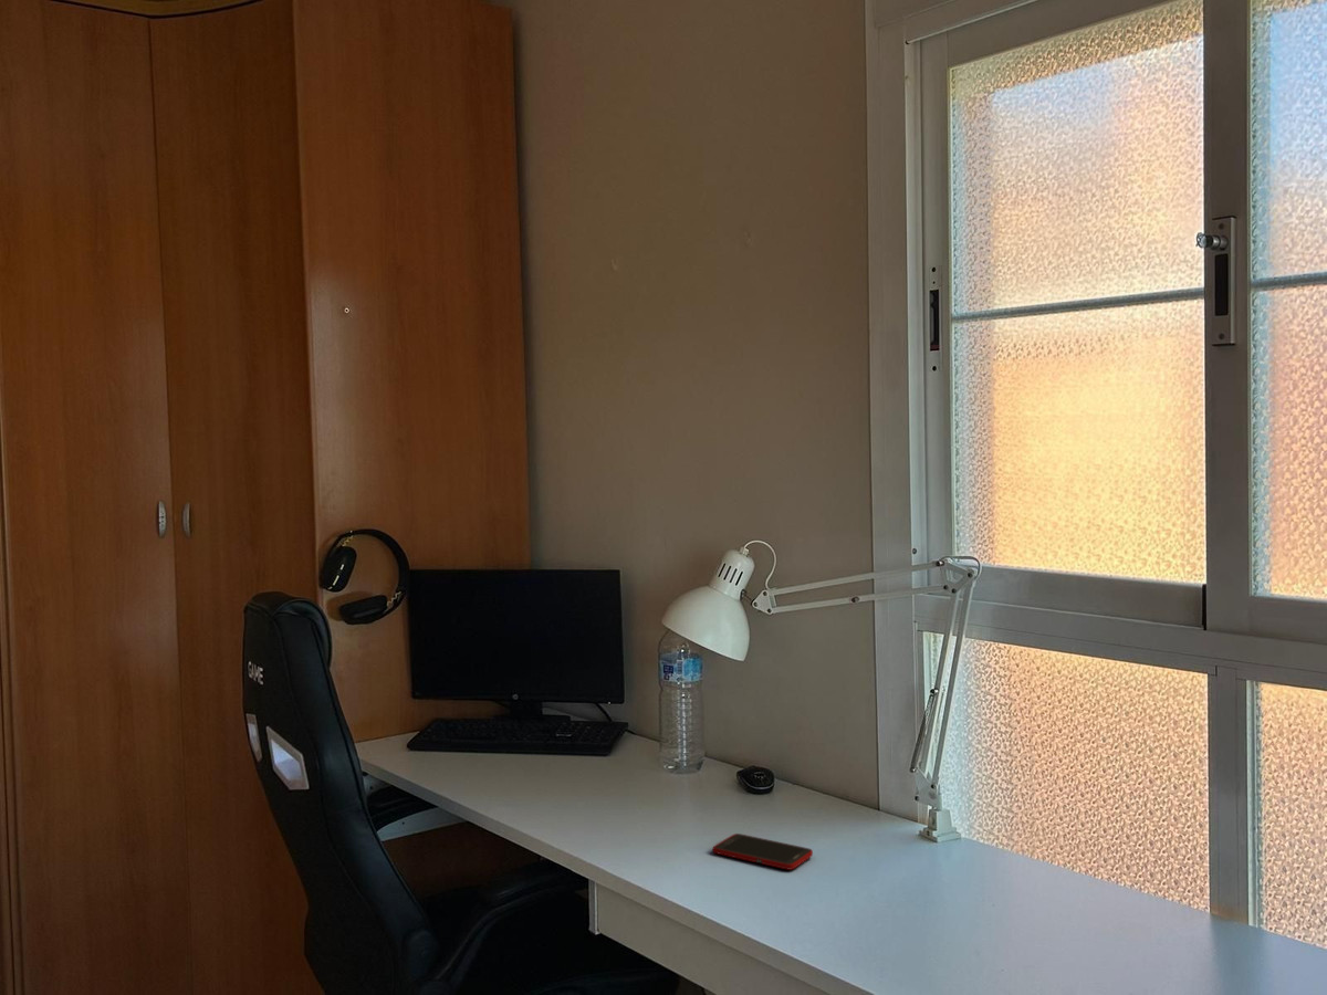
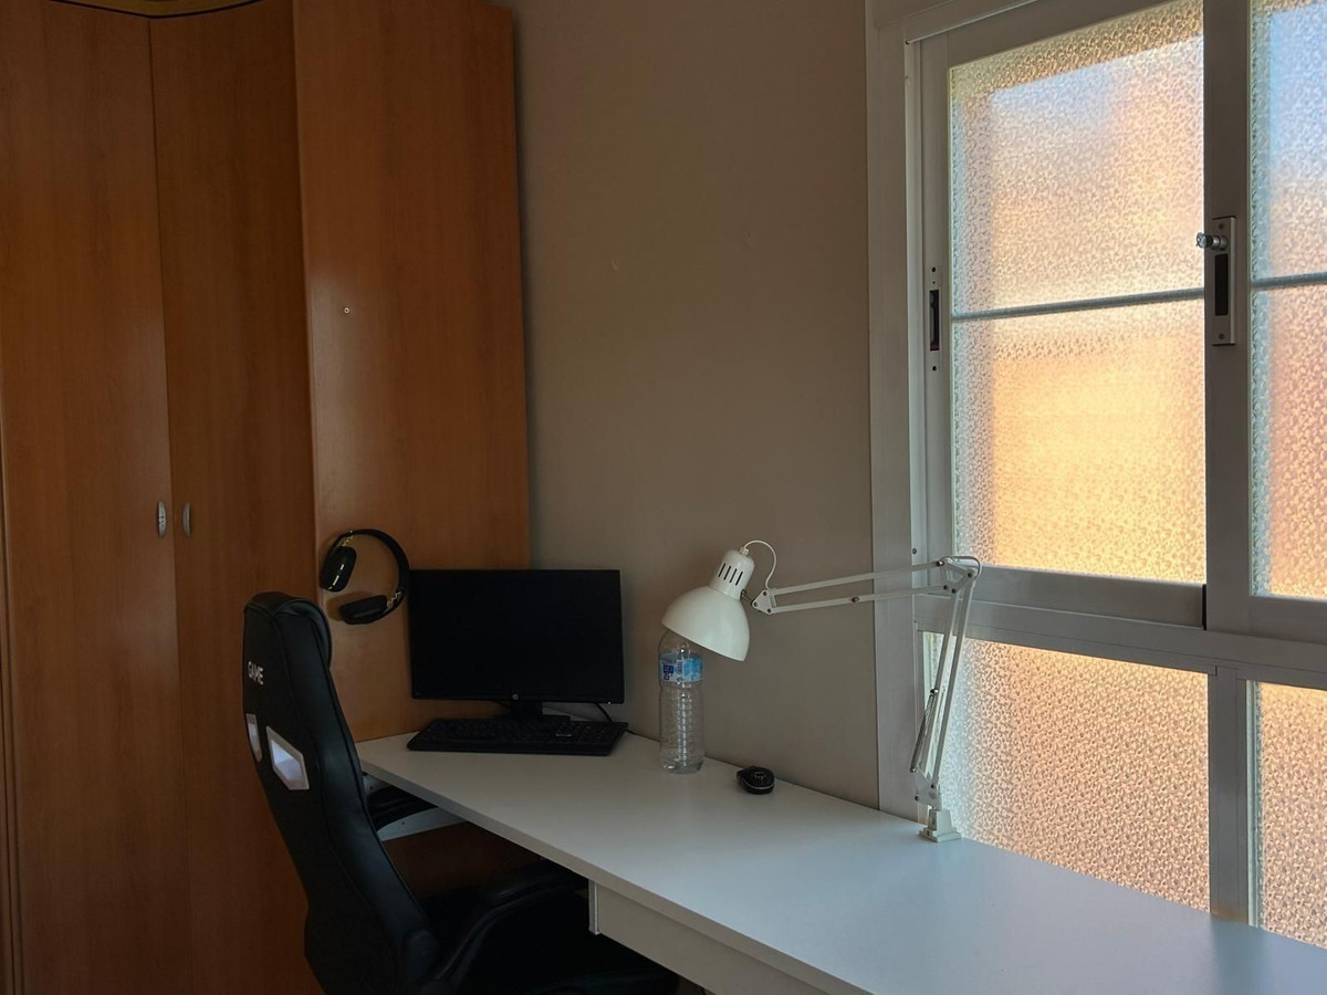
- cell phone [712,832,814,871]
